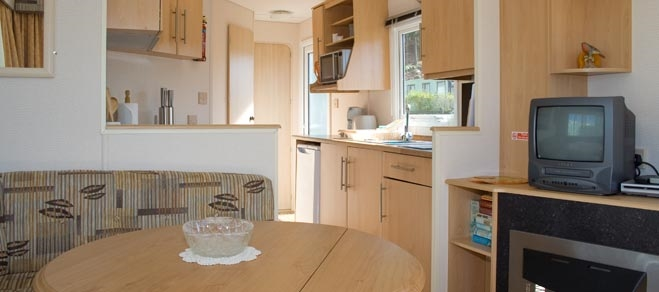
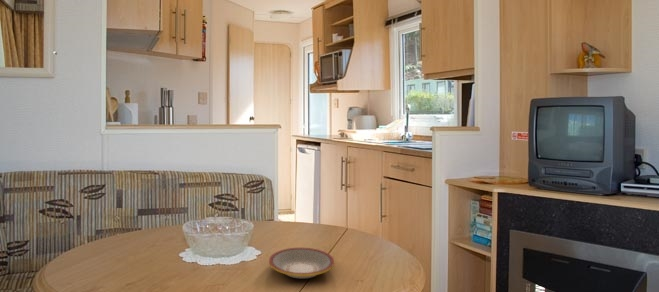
+ plate [268,247,335,280]
